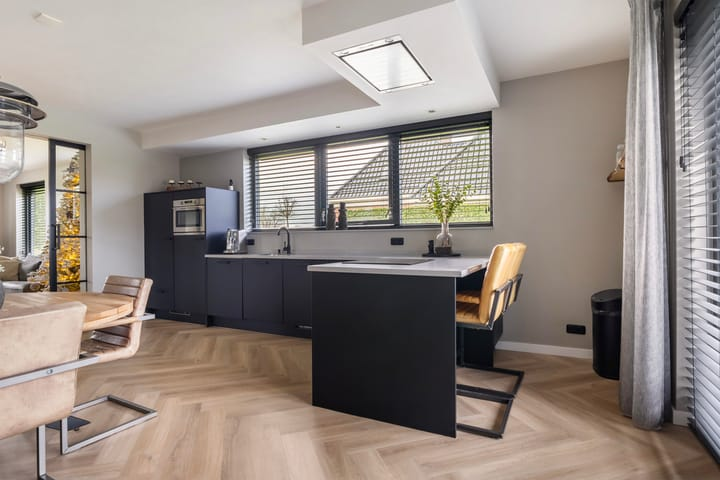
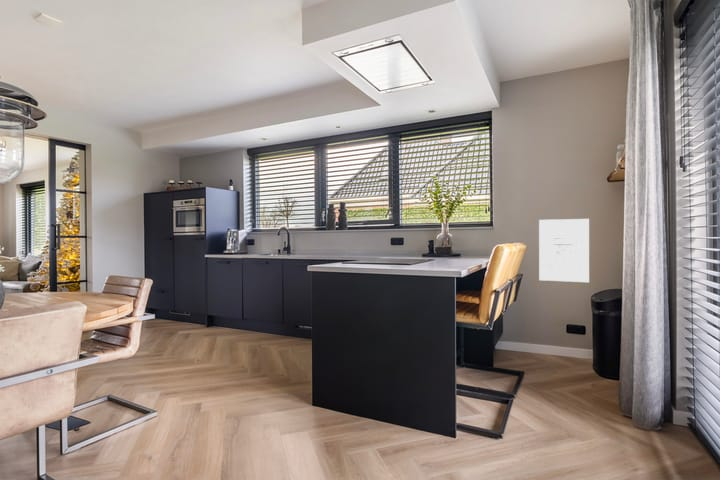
+ wall art [538,218,590,283]
